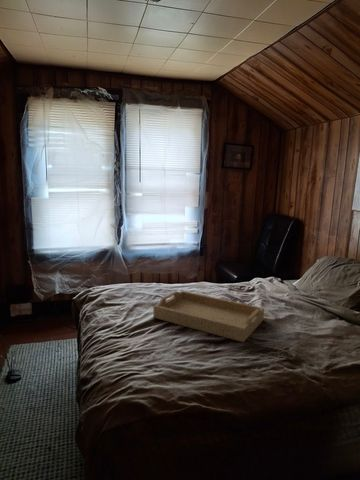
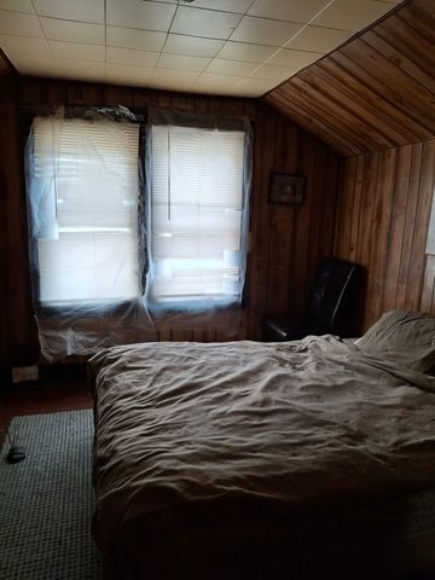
- serving tray [152,290,265,343]
